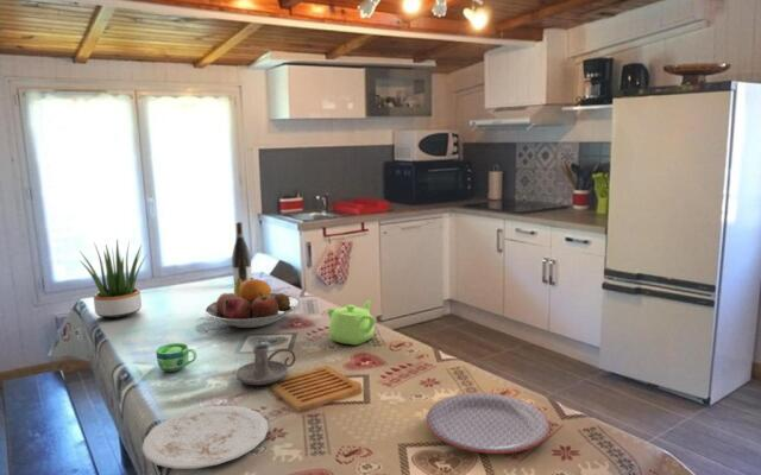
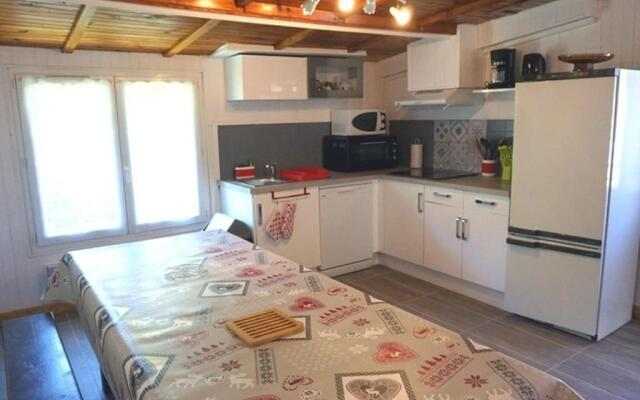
- teapot [327,299,377,346]
- fruit bowl [203,277,301,329]
- candle holder [234,343,297,386]
- plate [140,405,270,470]
- wine bottle [231,221,253,287]
- potted plant [78,238,149,319]
- plate [426,392,551,455]
- cup [155,342,199,373]
